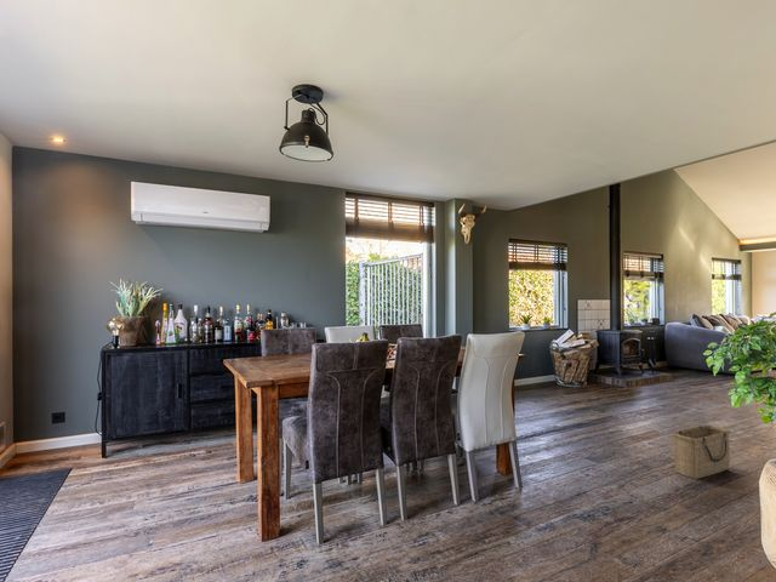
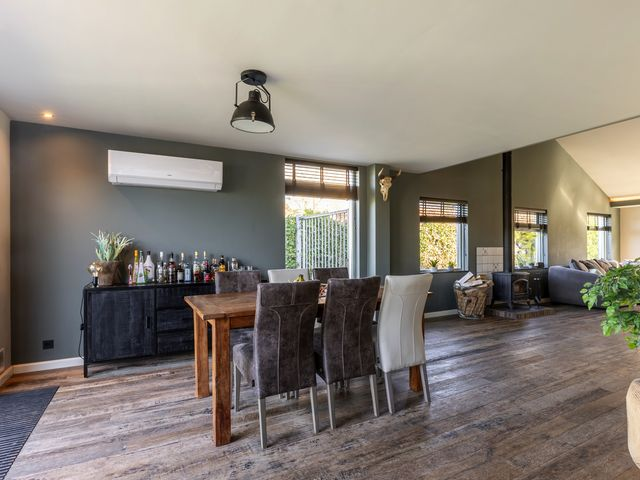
- basket [672,423,732,480]
